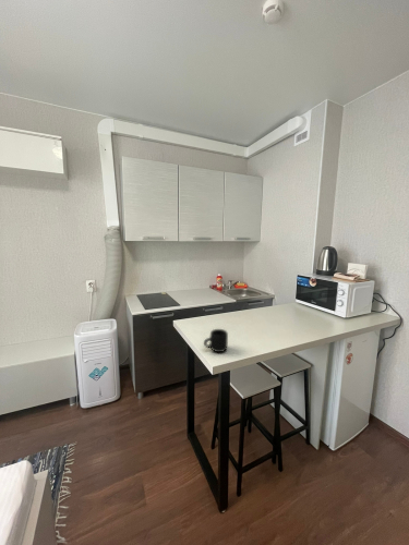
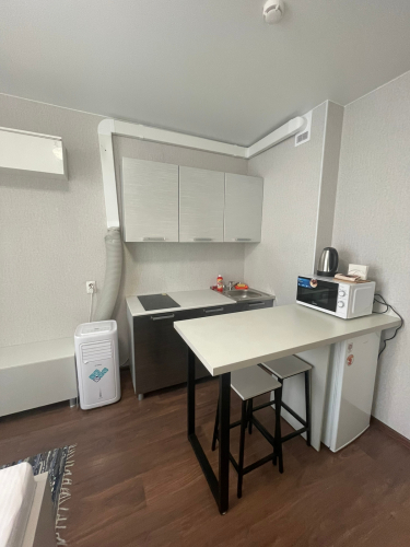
- mug [203,328,229,353]
